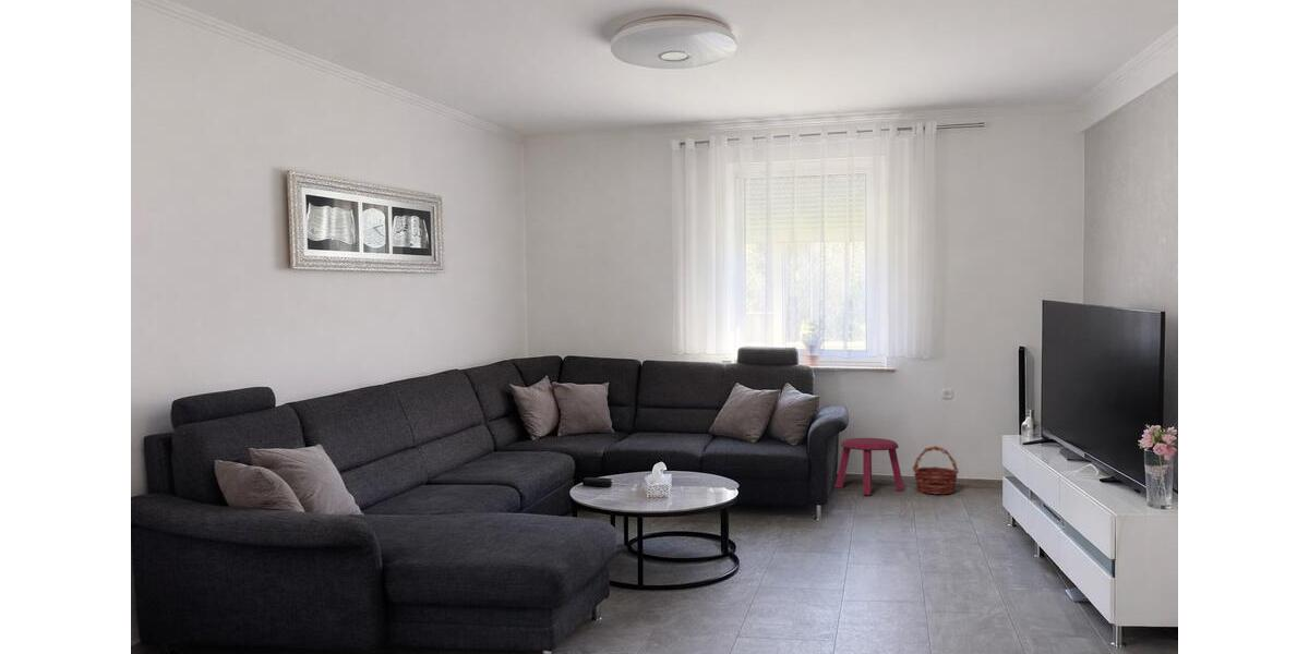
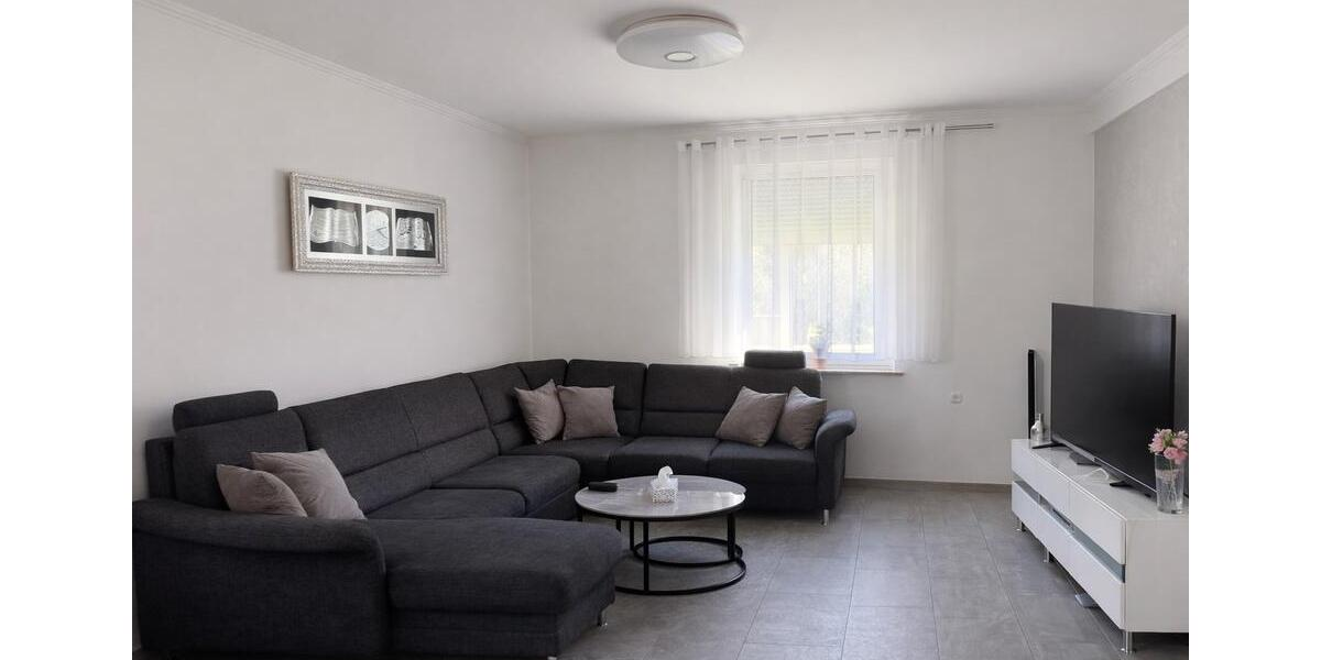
- basket [911,445,960,495]
- stool [834,437,905,496]
